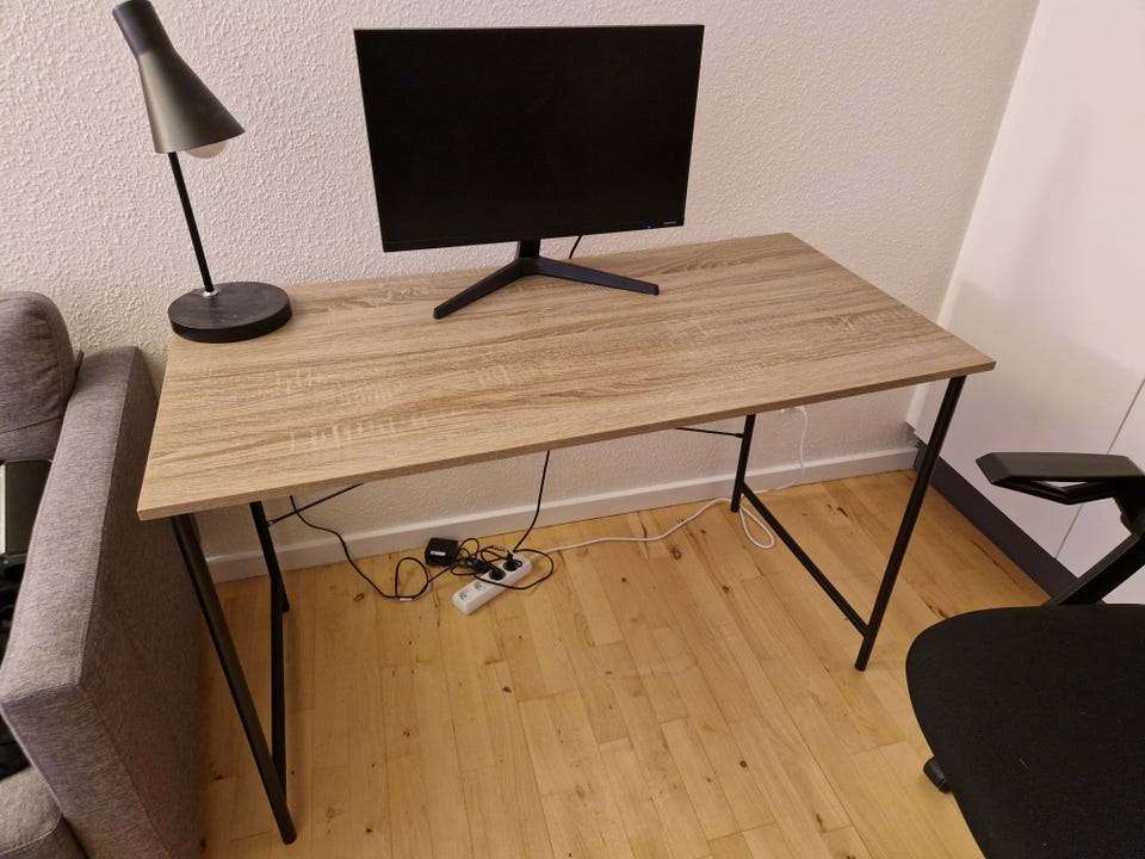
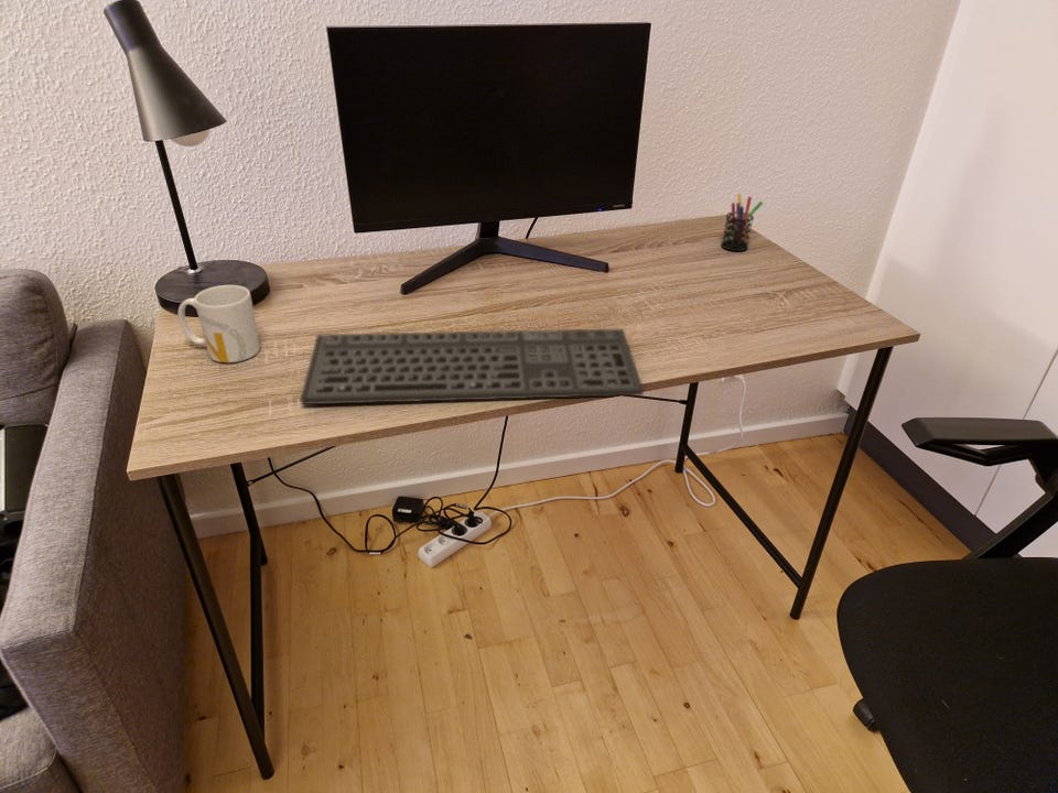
+ mug [177,284,261,363]
+ pen holder [720,192,764,252]
+ keyboard [300,328,645,405]
